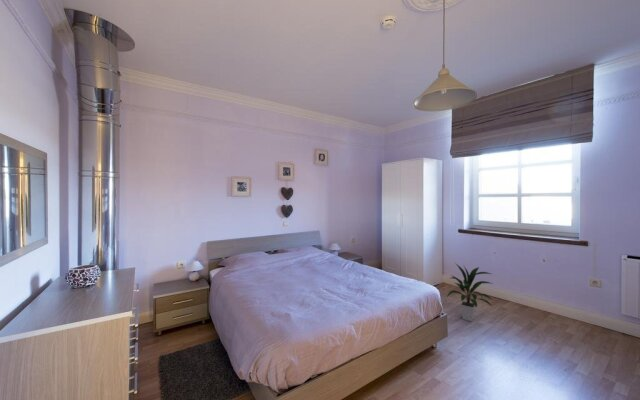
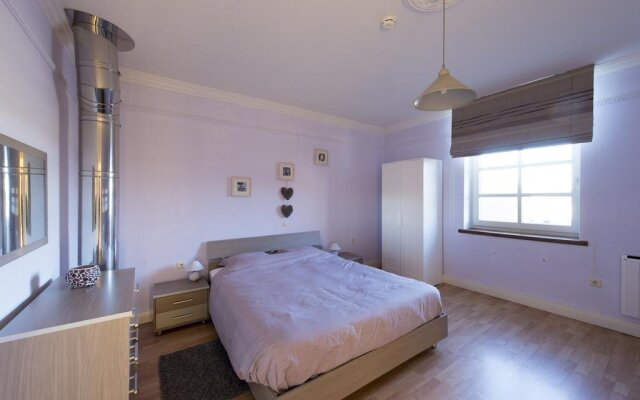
- indoor plant [445,262,495,322]
